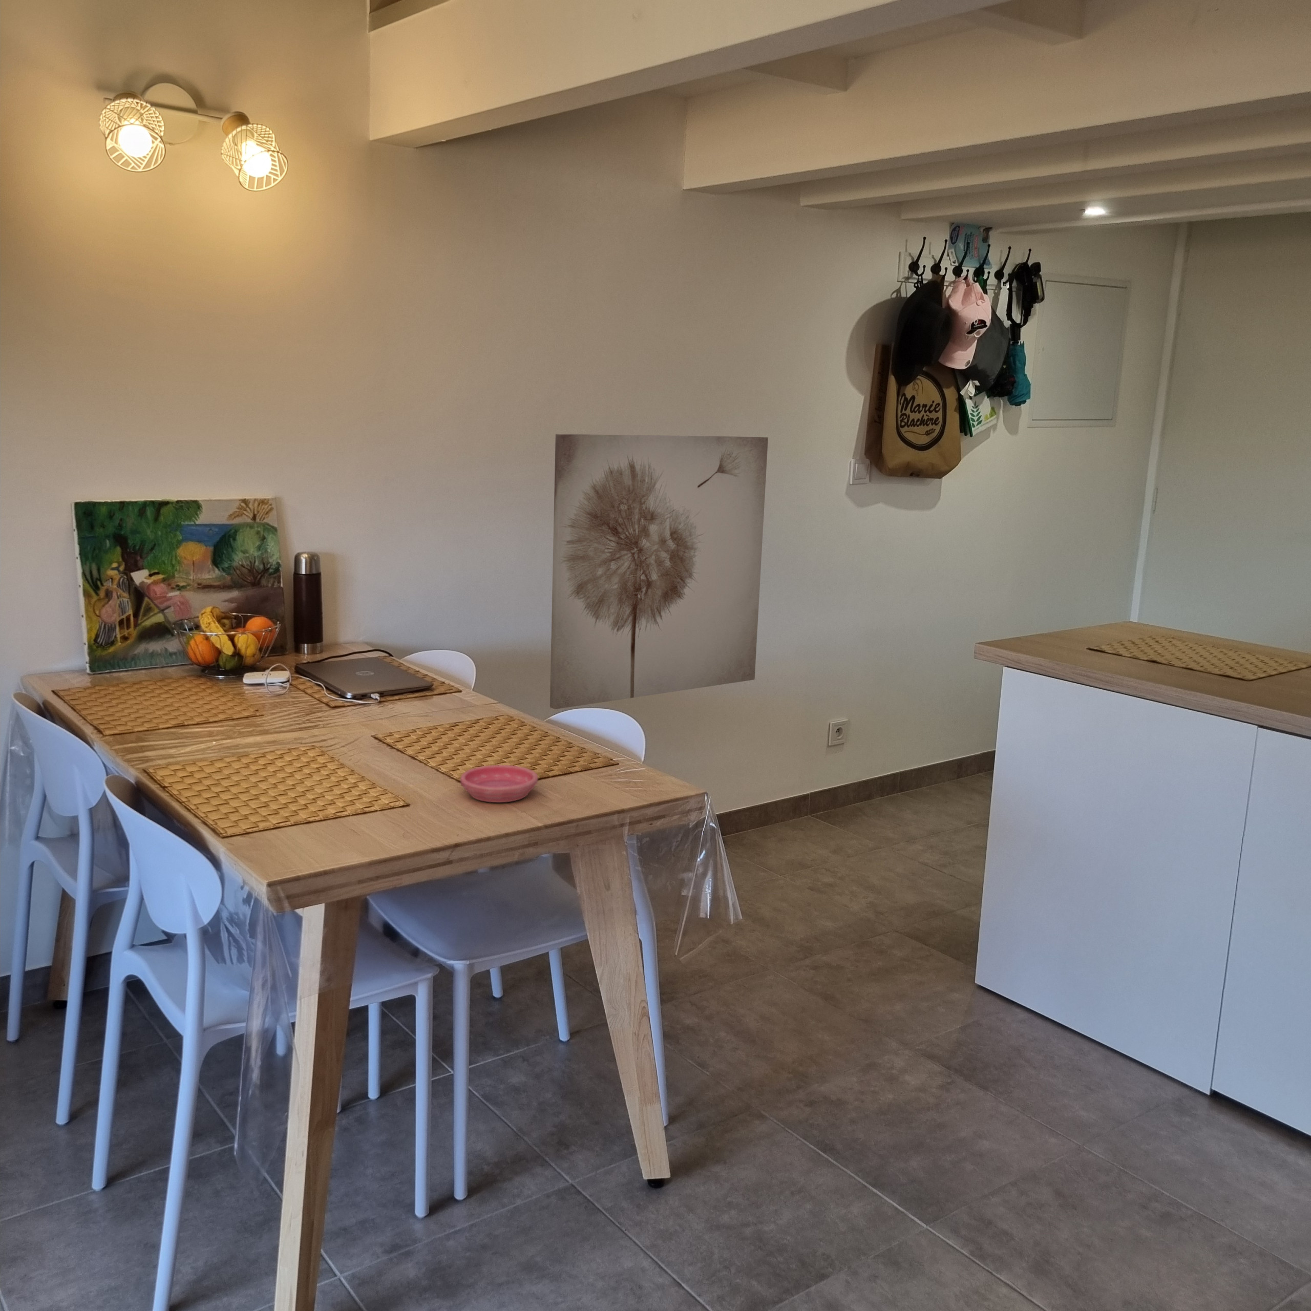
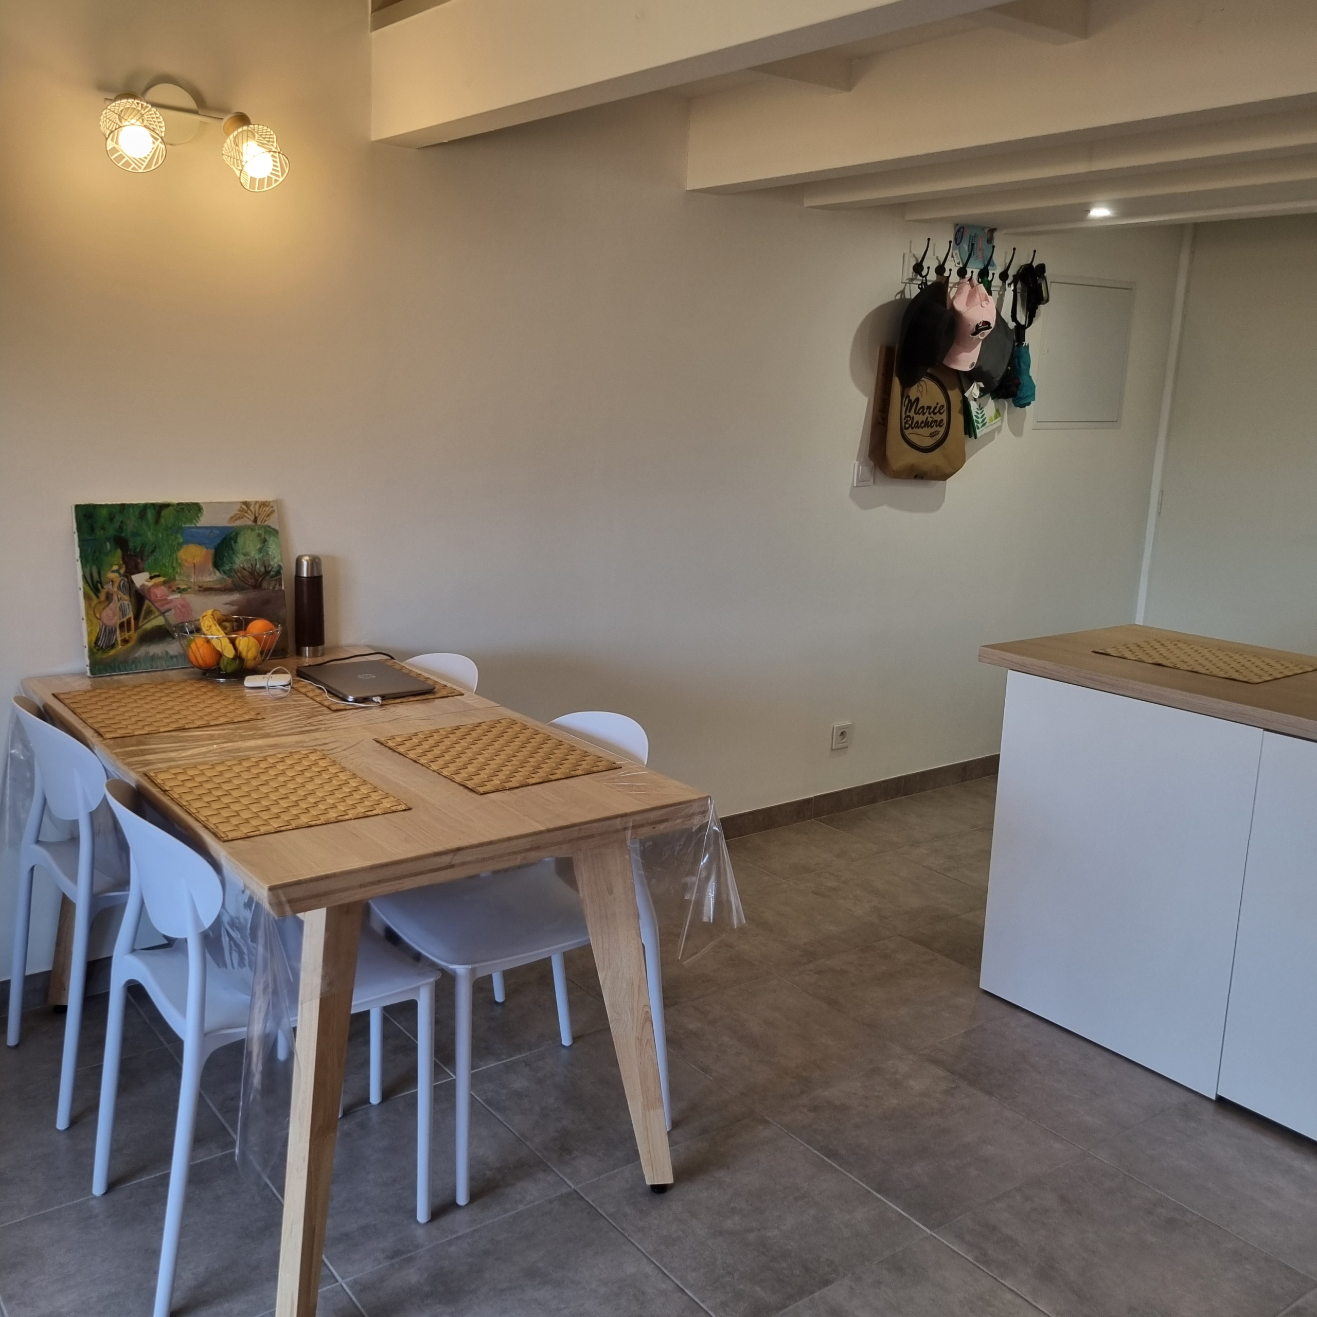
- wall art [550,433,768,710]
- saucer [460,765,538,803]
